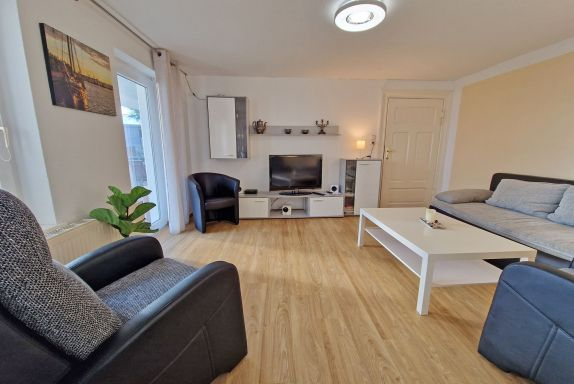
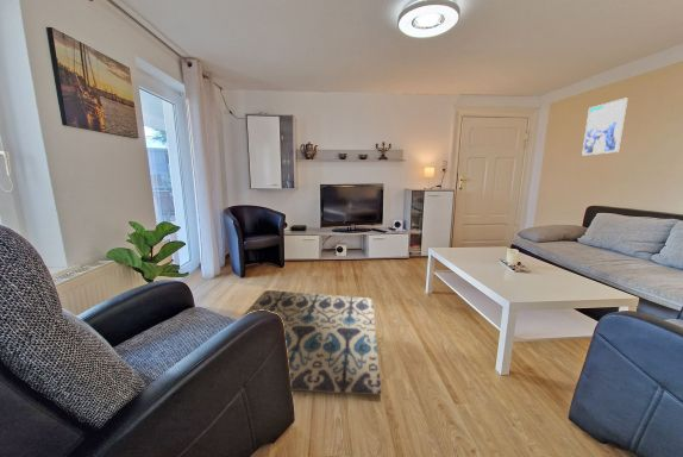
+ rug [243,289,383,395]
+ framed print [581,98,628,156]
